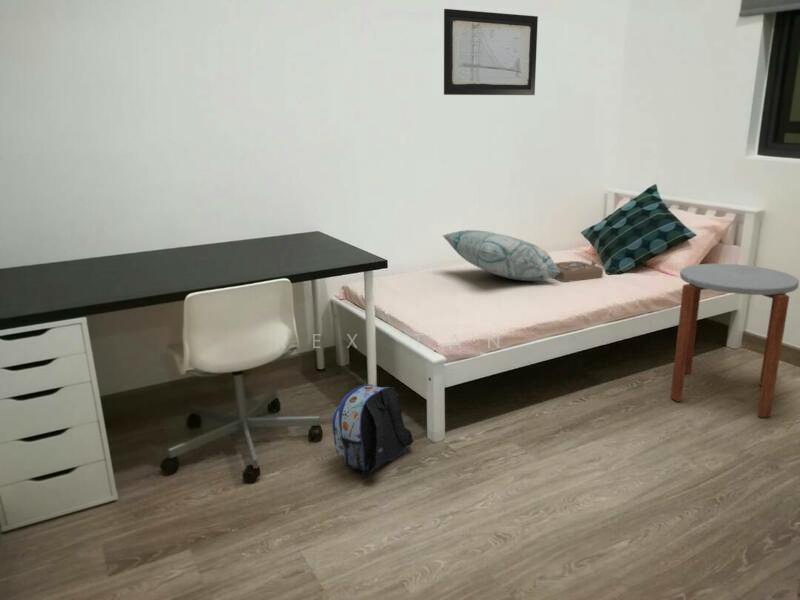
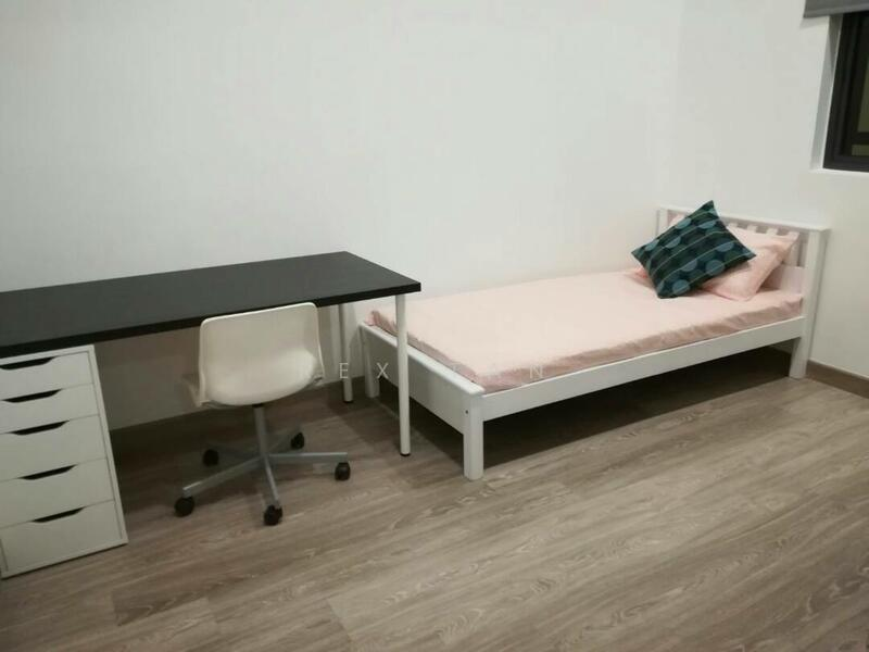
- side table [669,263,800,419]
- book [551,259,604,283]
- wall art [443,8,539,96]
- backpack [331,383,415,480]
- decorative pillow [441,229,560,282]
